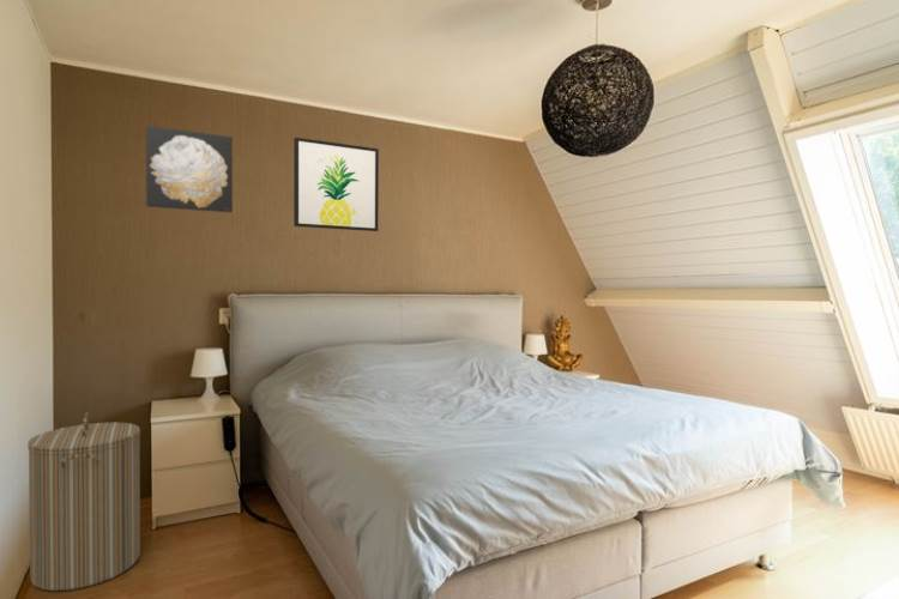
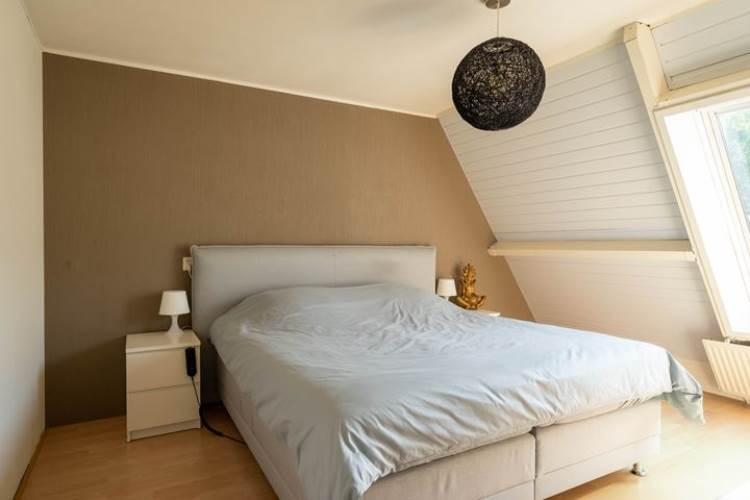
- laundry hamper [26,411,141,592]
- wall art [292,137,380,232]
- wall art [145,125,234,213]
